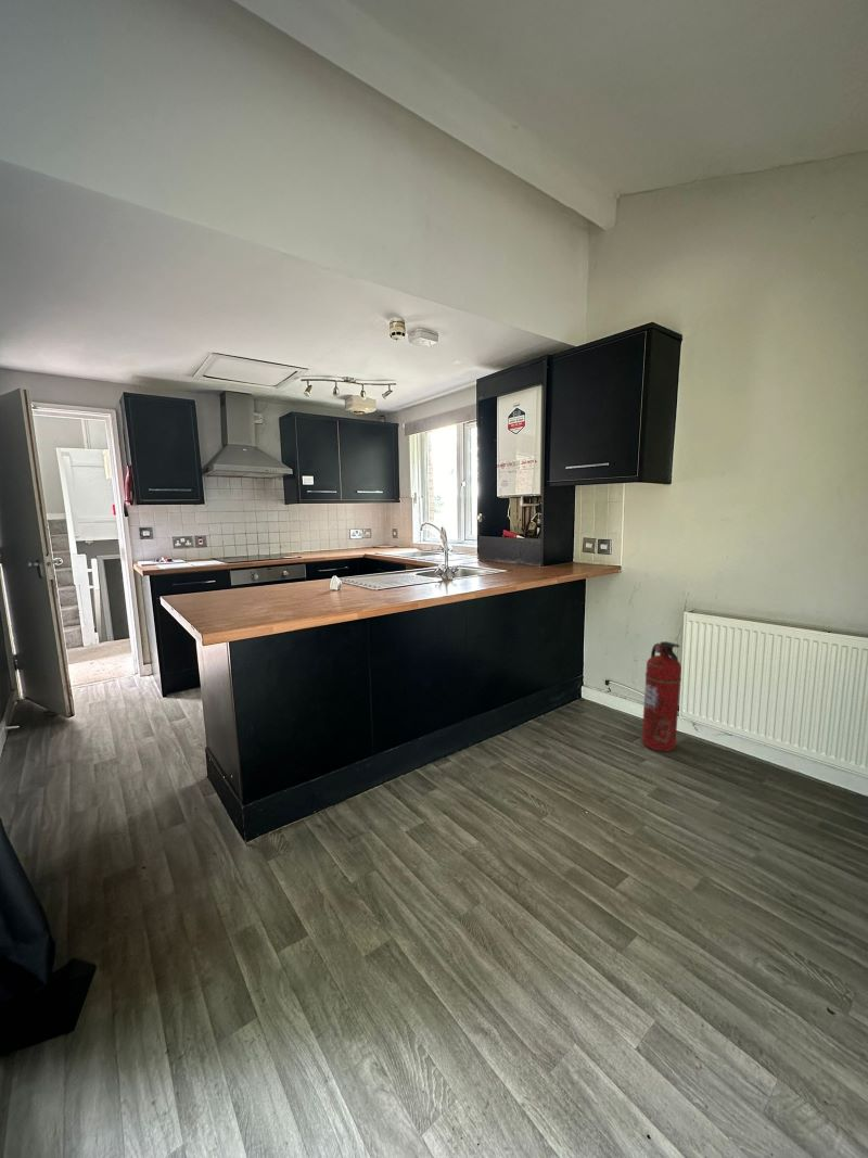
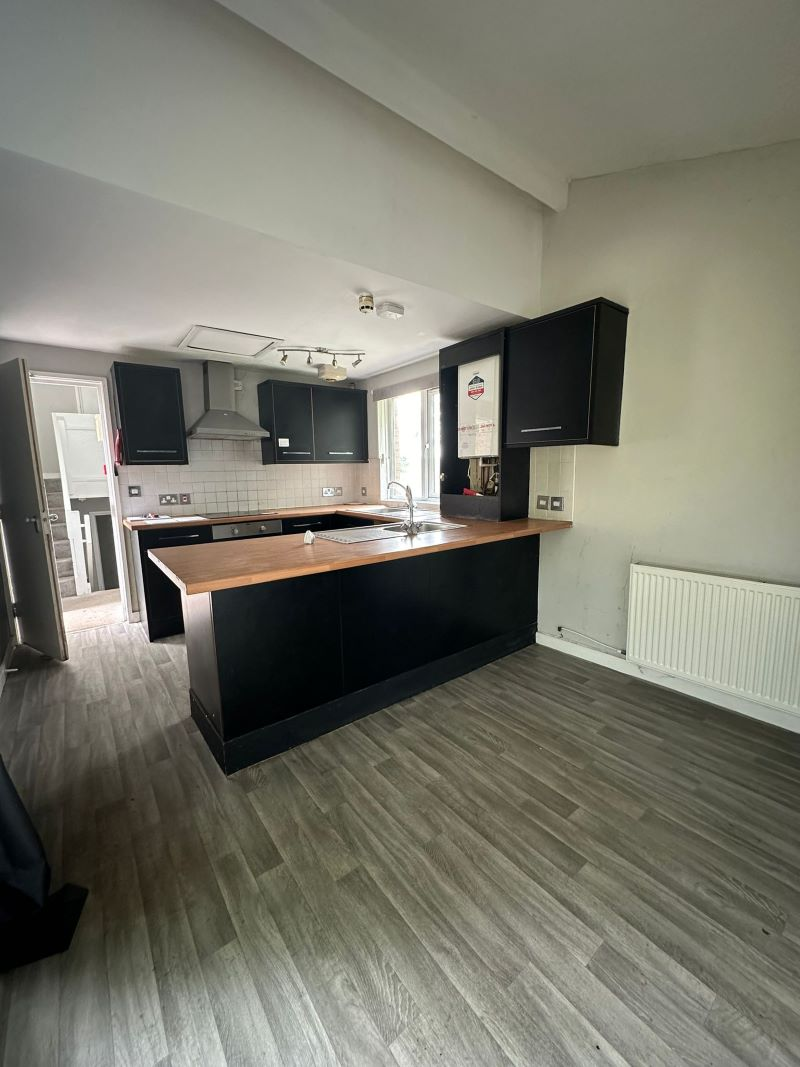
- fire extinguisher [641,640,682,752]
